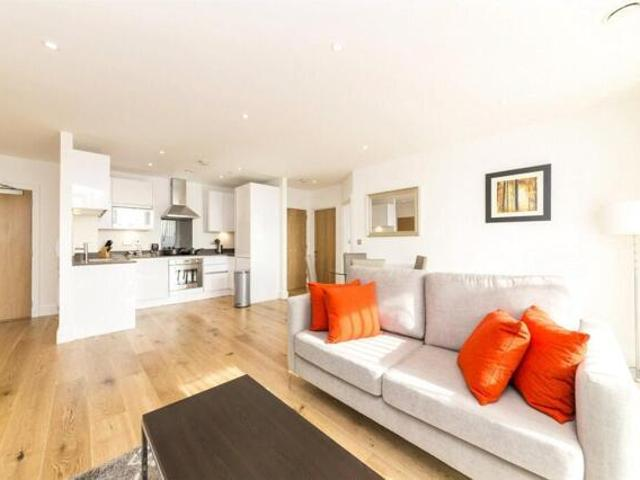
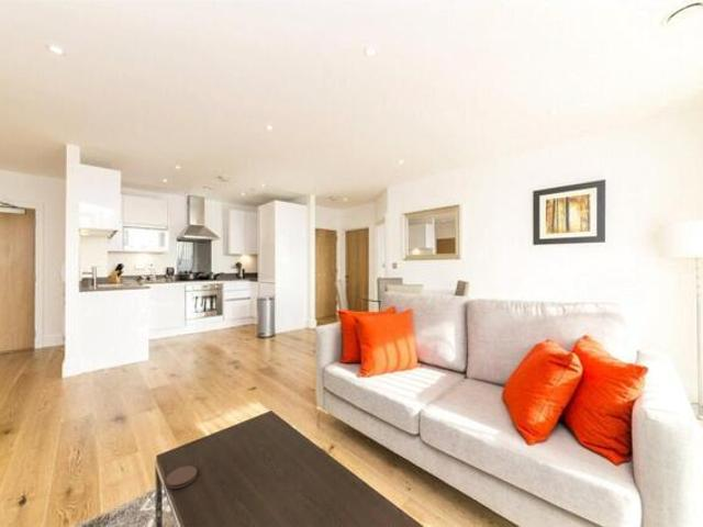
+ coaster [165,464,198,490]
